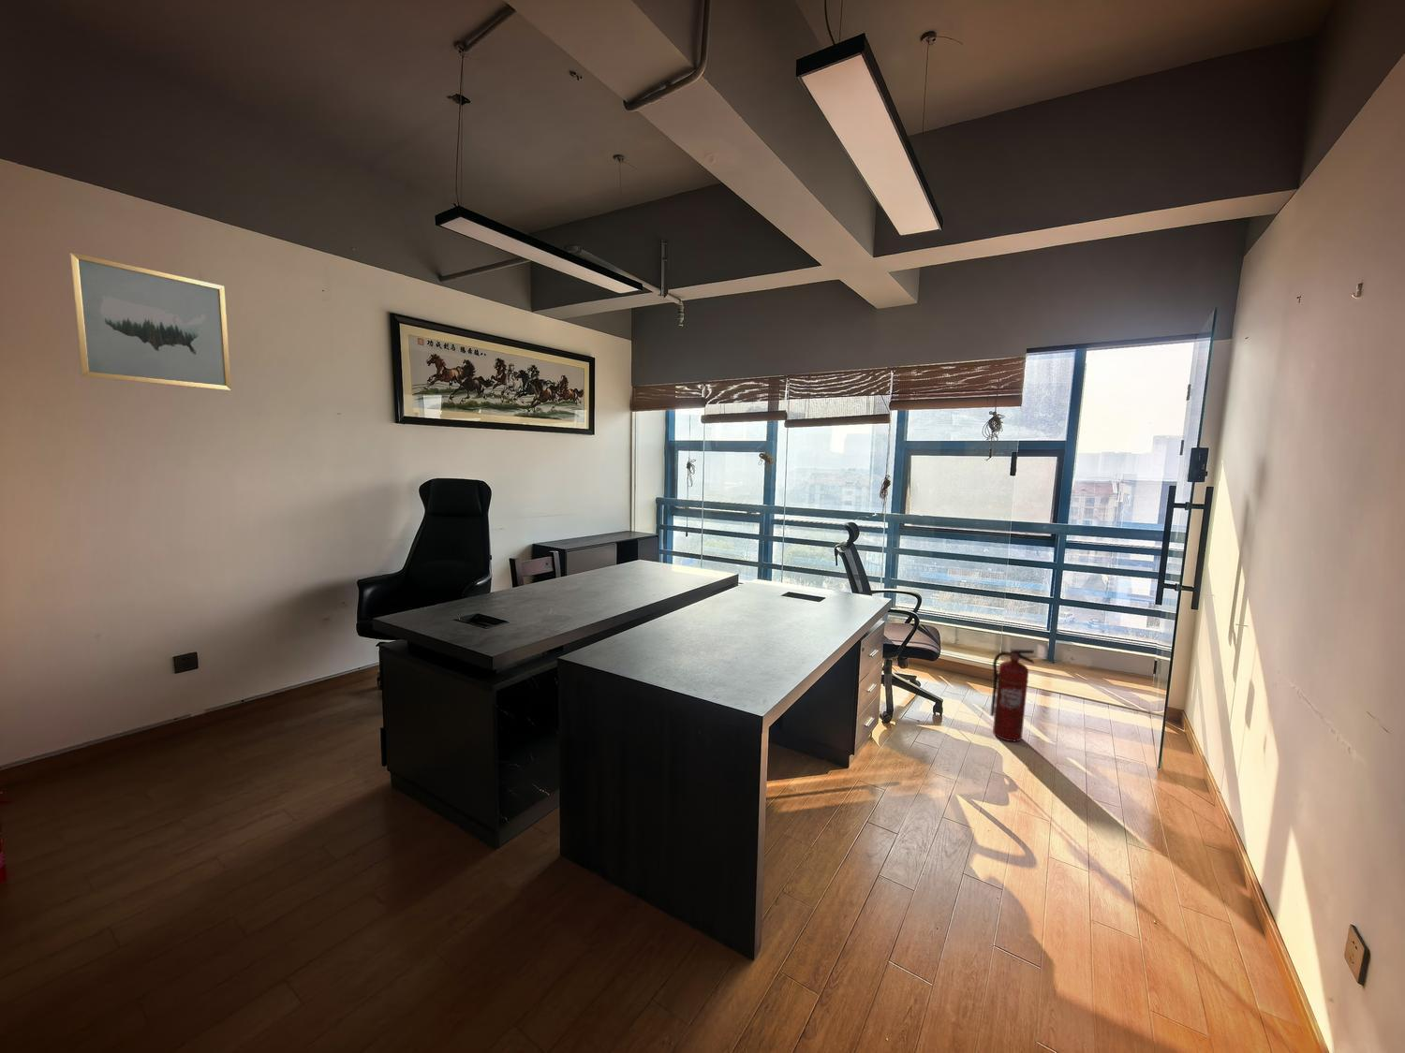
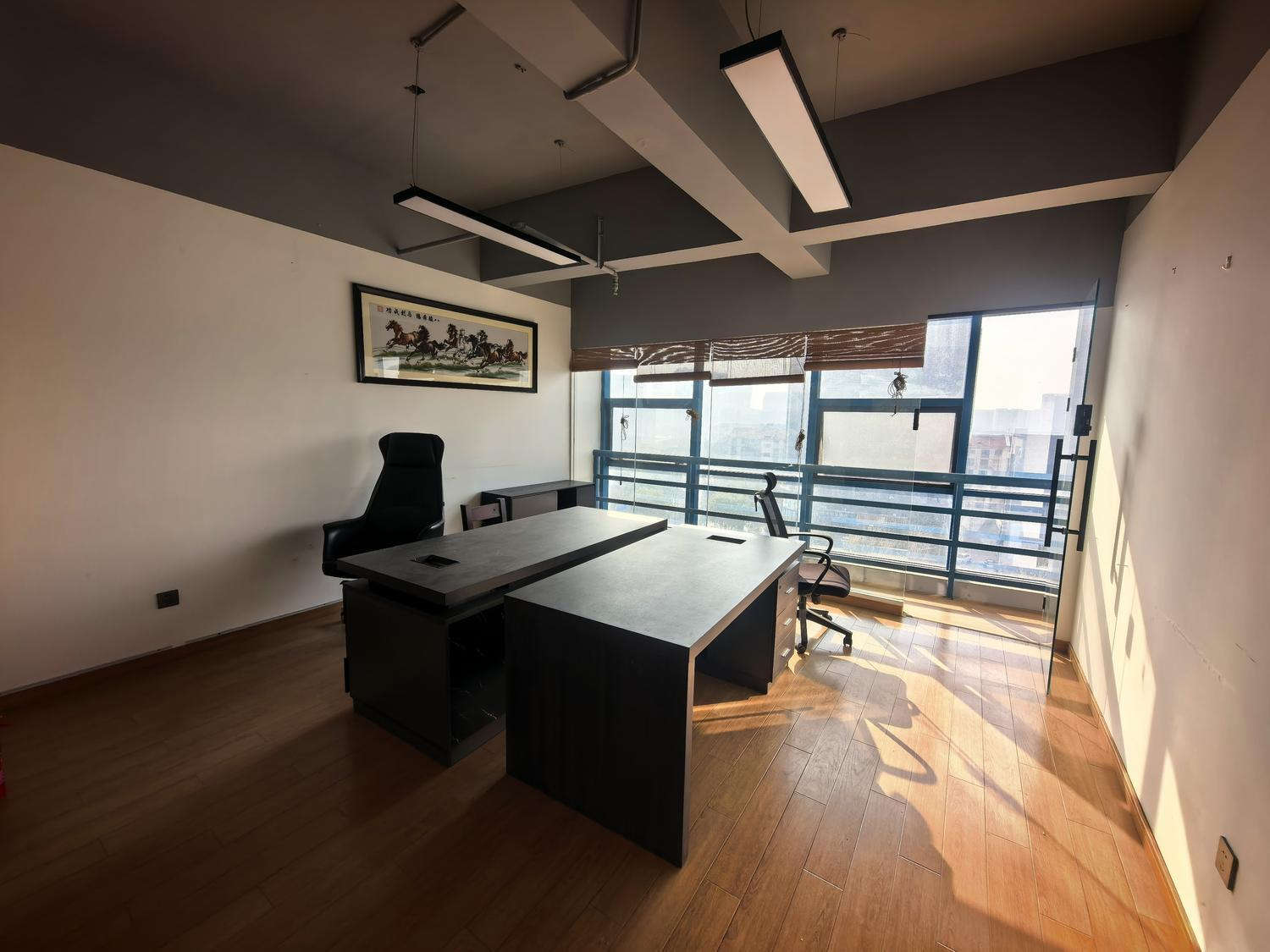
- wall art [69,252,232,392]
- fire extinguisher [989,648,1035,742]
